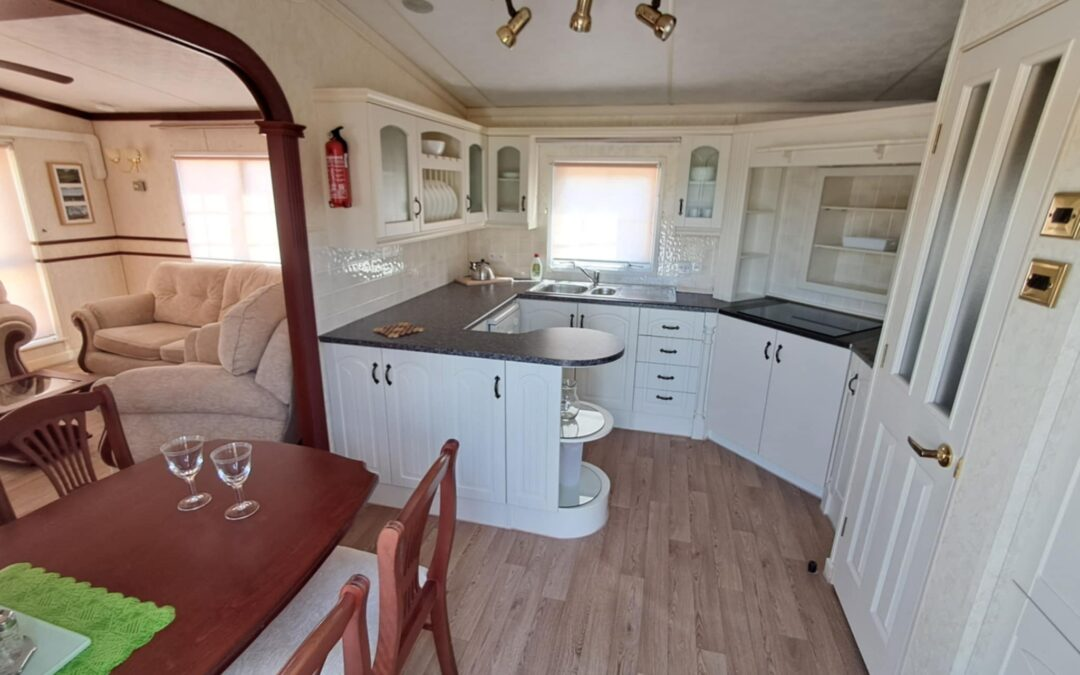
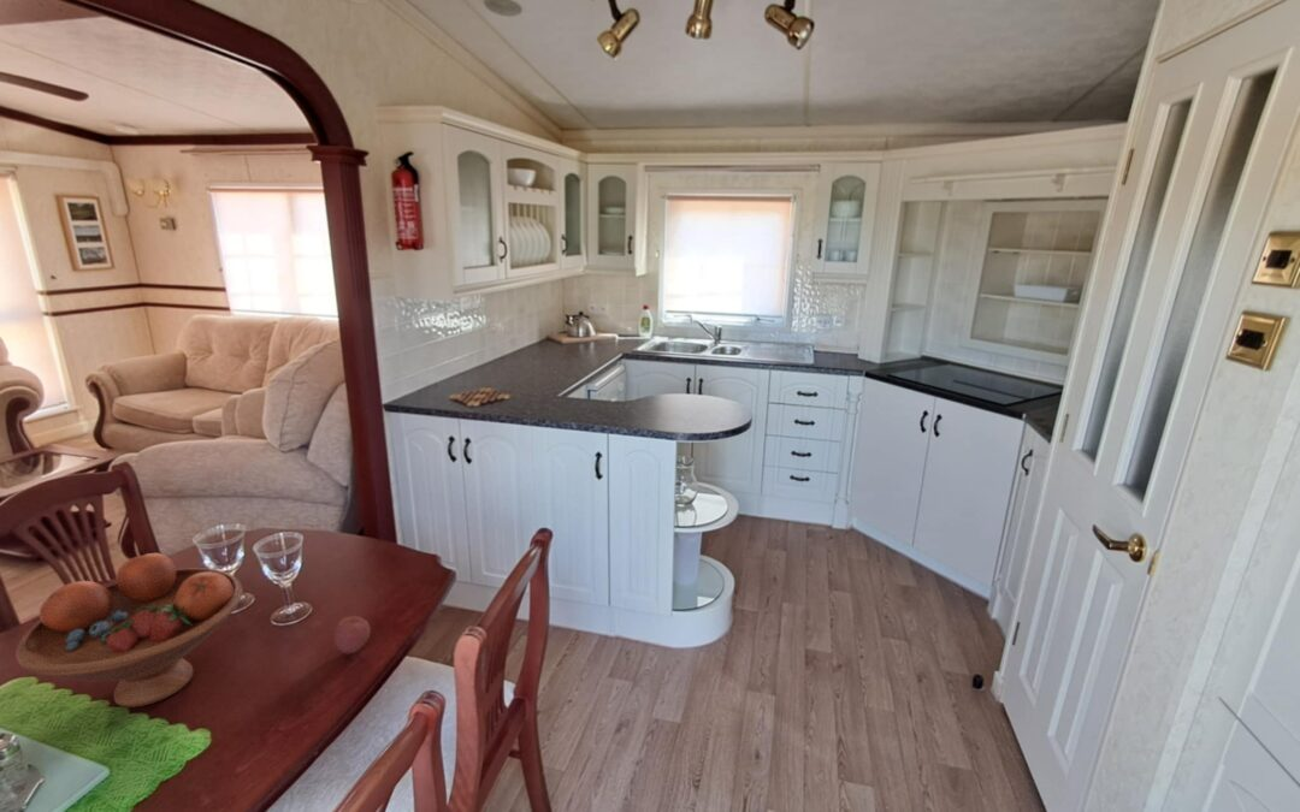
+ fruit [333,615,372,654]
+ fruit bowl [14,552,244,709]
